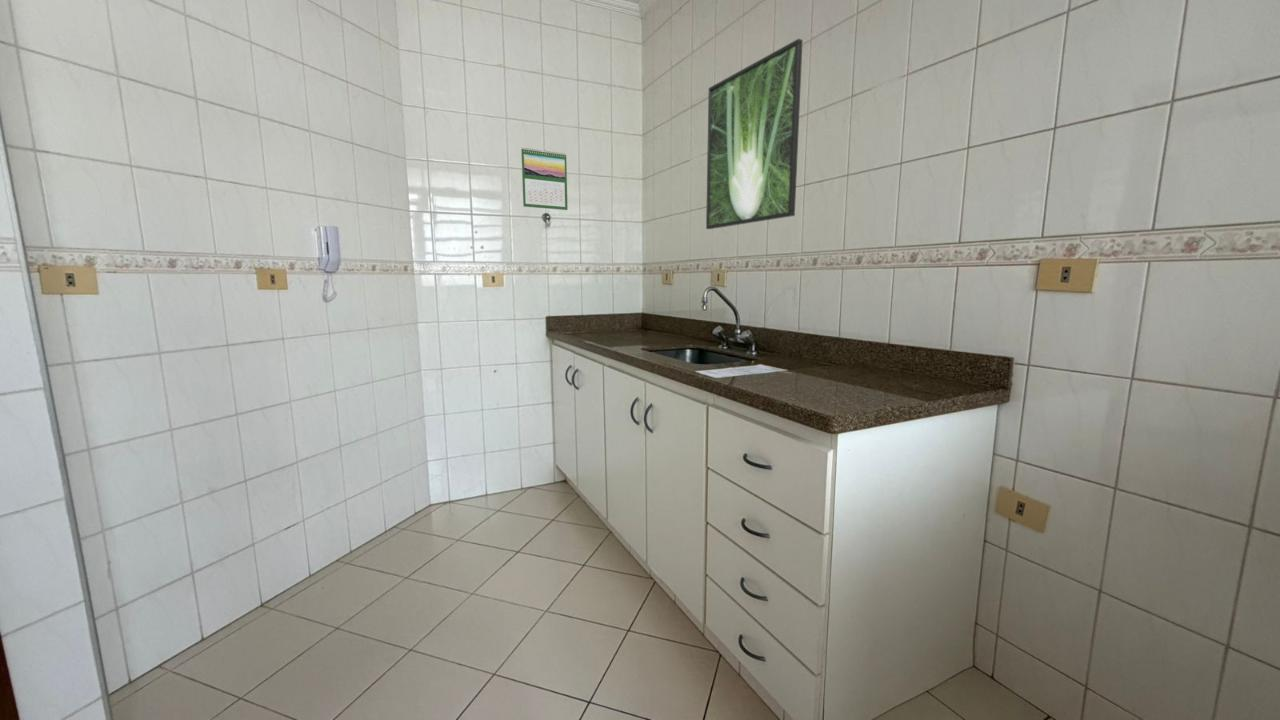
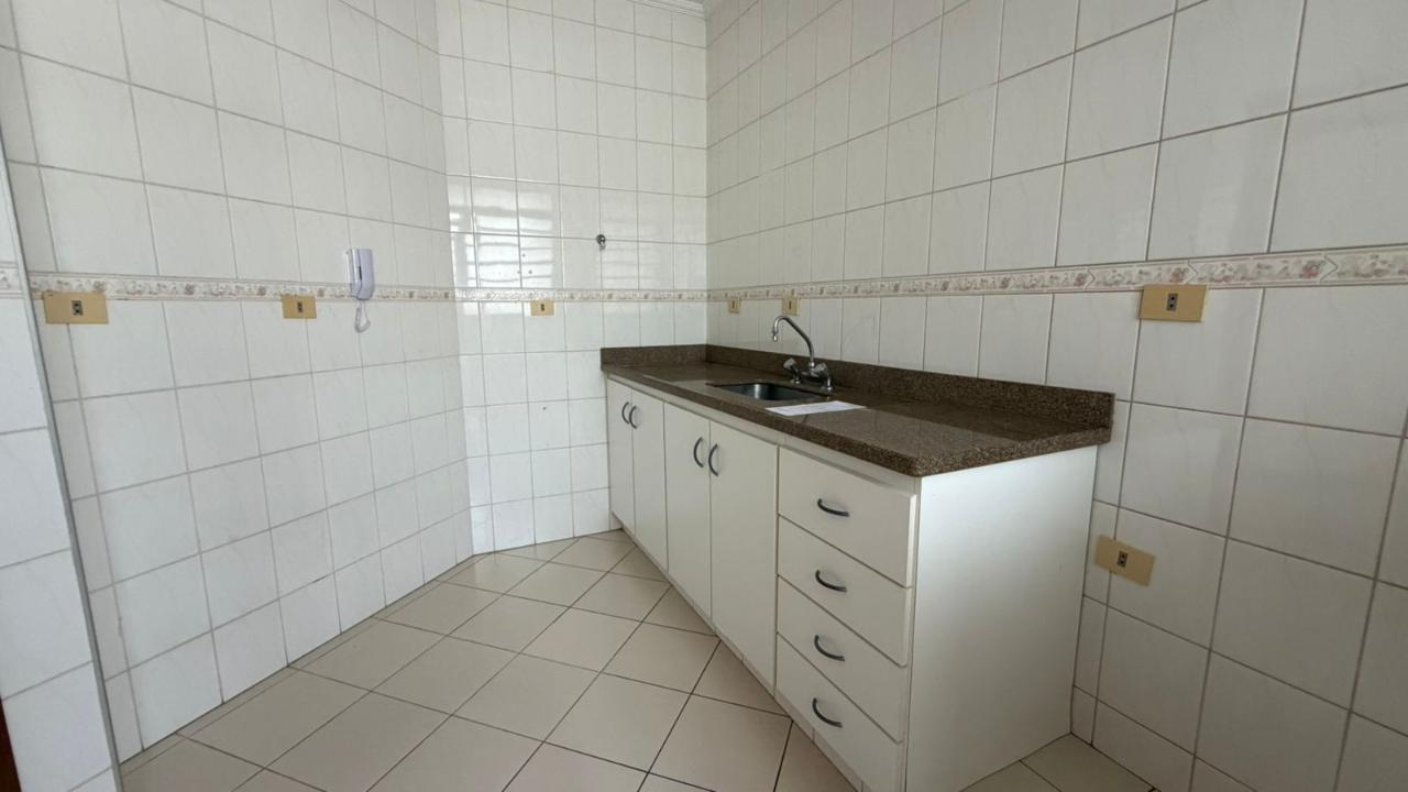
- calendar [520,147,569,211]
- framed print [705,38,804,230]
